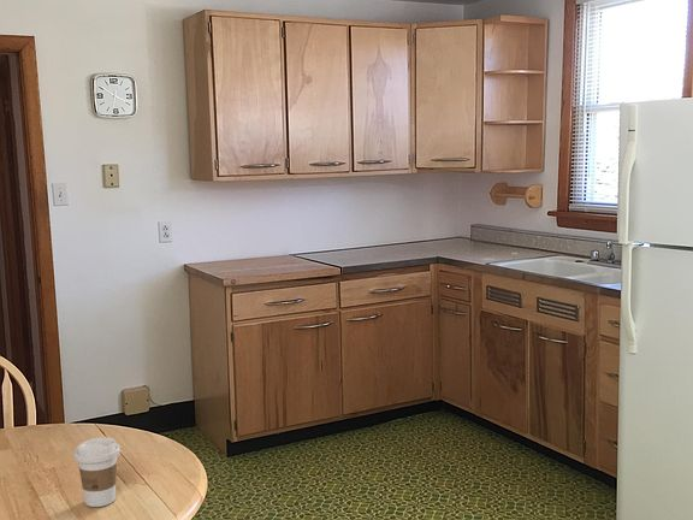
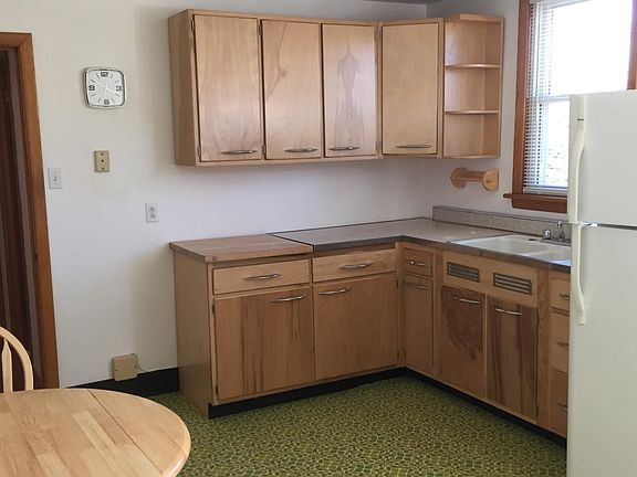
- coffee cup [72,436,122,508]
